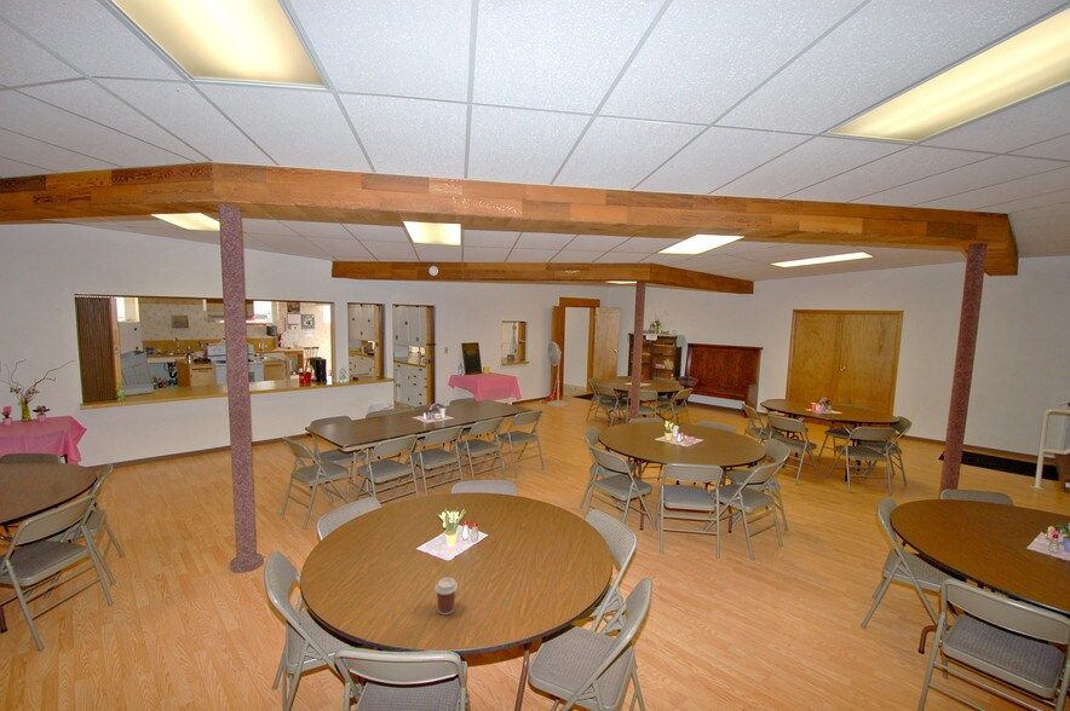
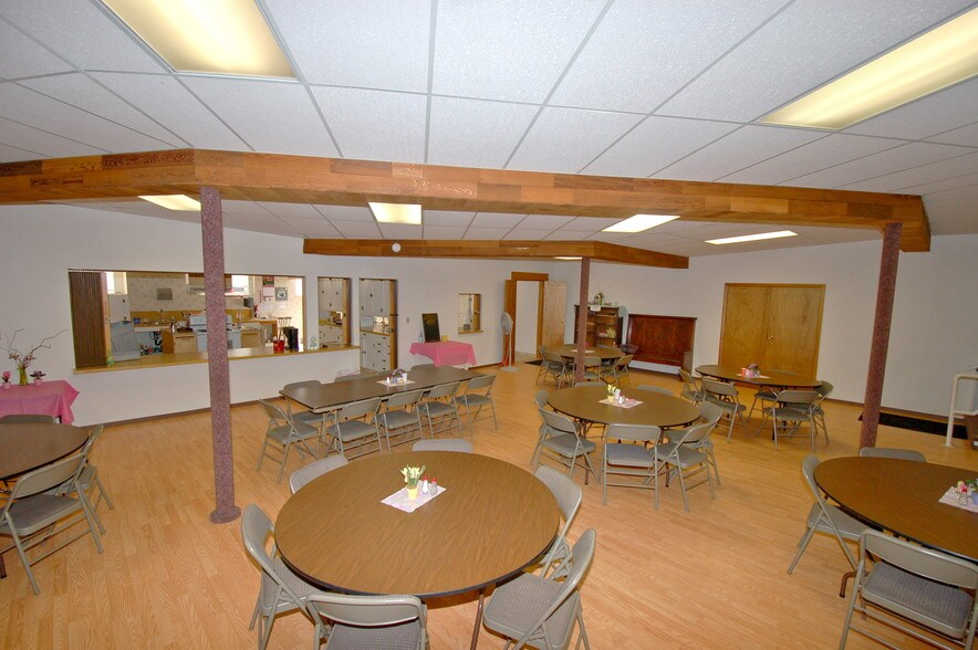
- coffee cup [435,577,459,615]
